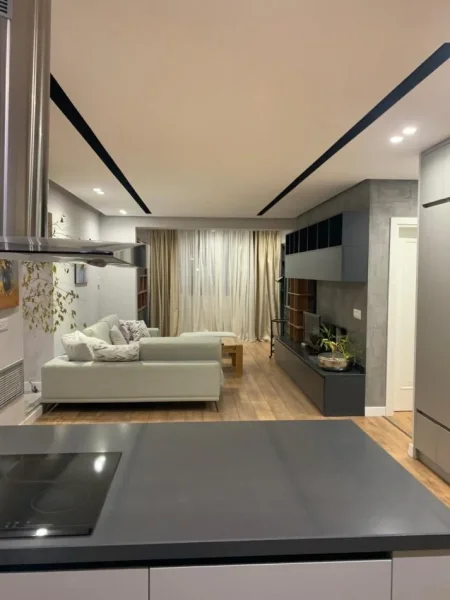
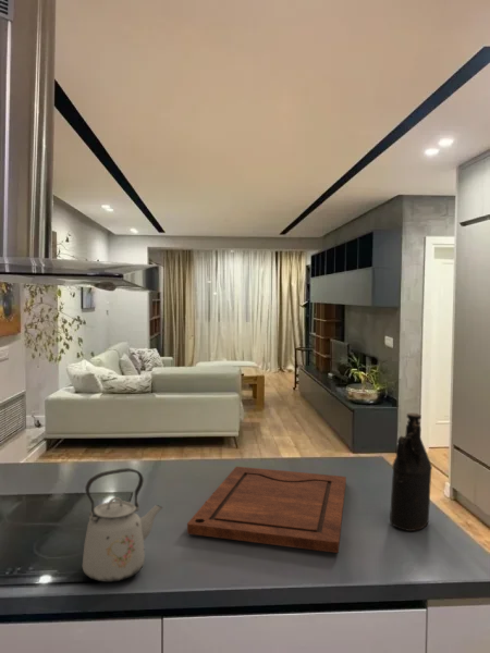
+ bottle [389,411,433,532]
+ cutting board [186,466,347,554]
+ kettle [82,467,164,583]
